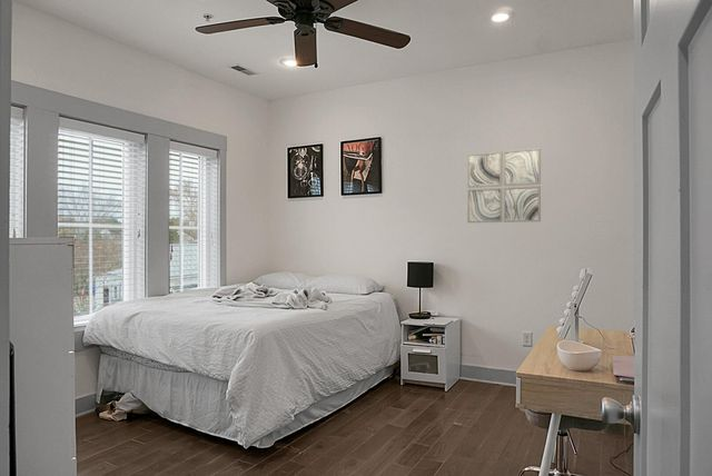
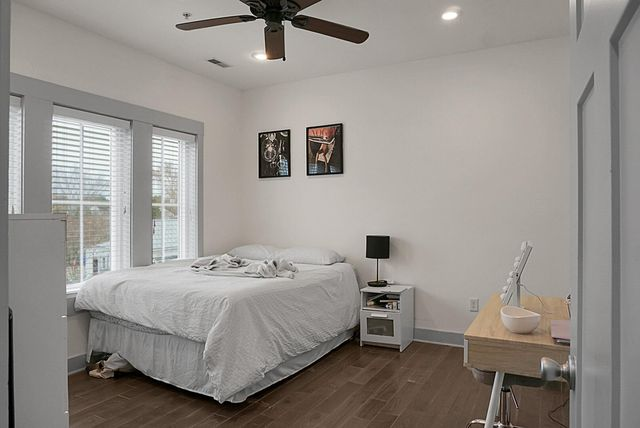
- wall art [466,147,542,224]
